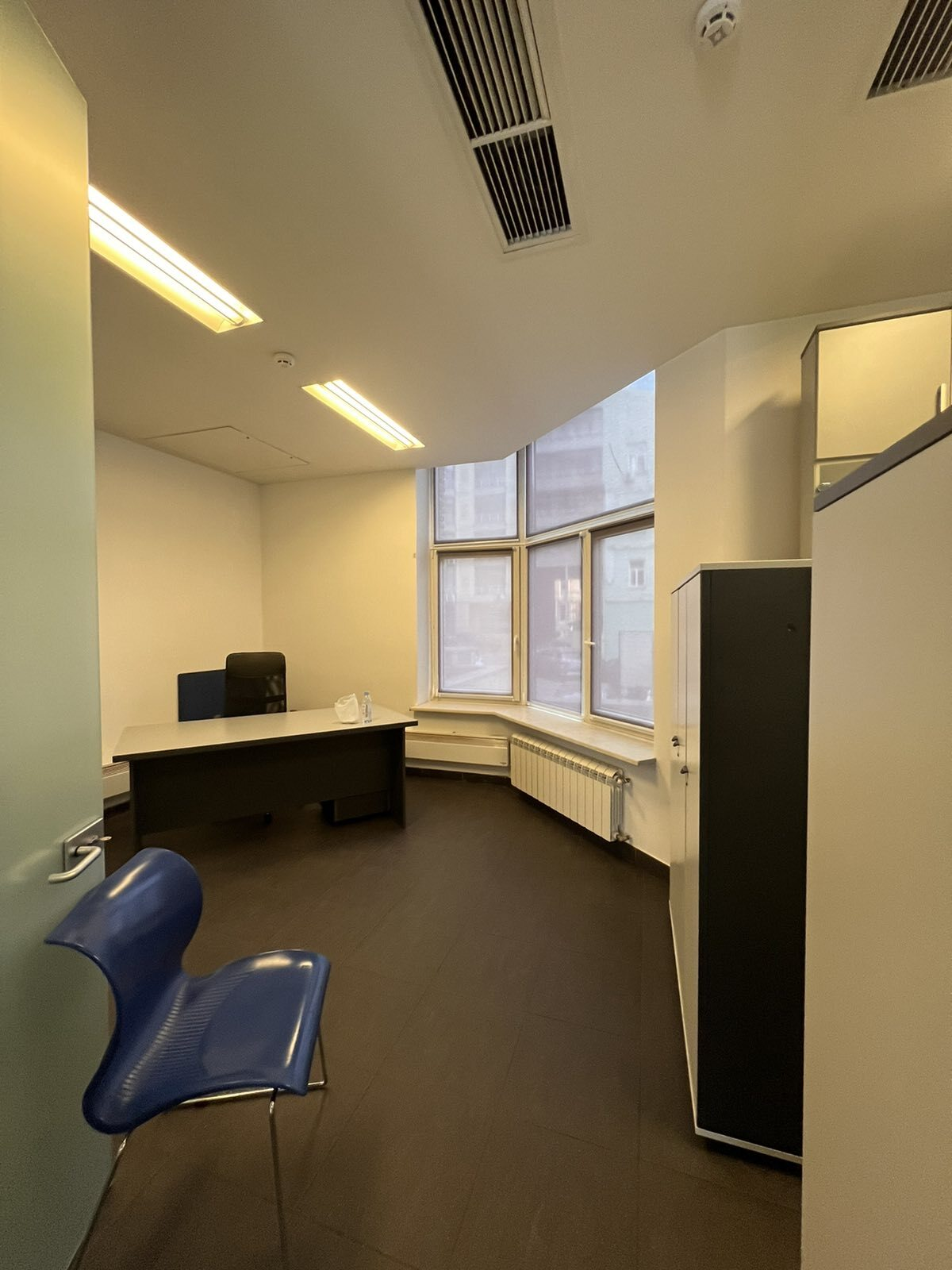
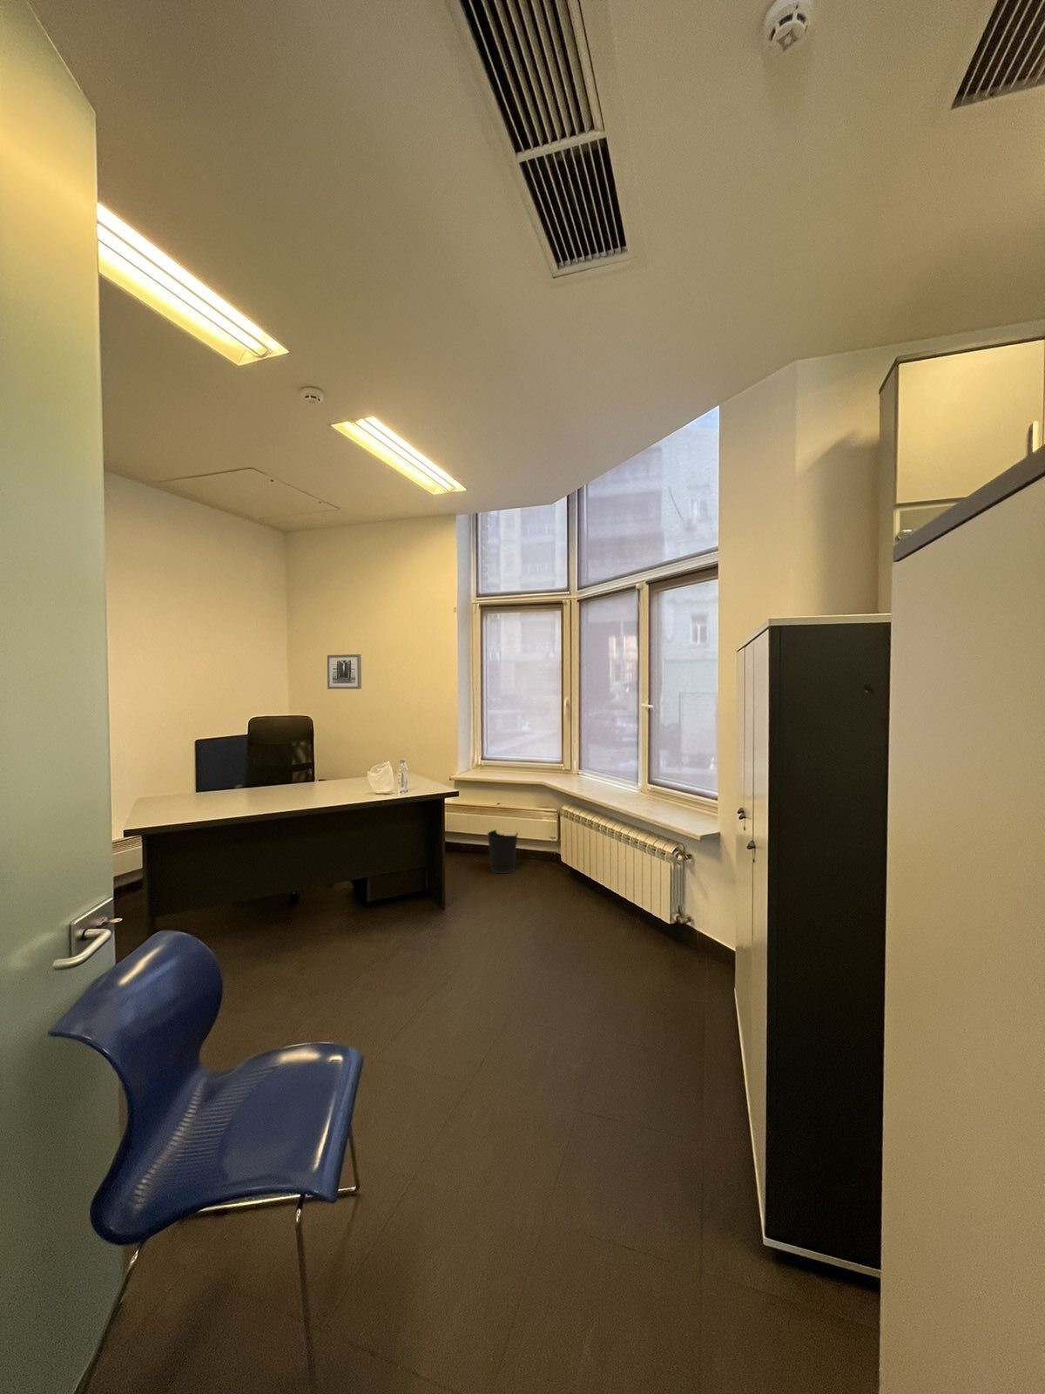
+ wastebasket [486,830,519,874]
+ wall art [327,653,362,690]
